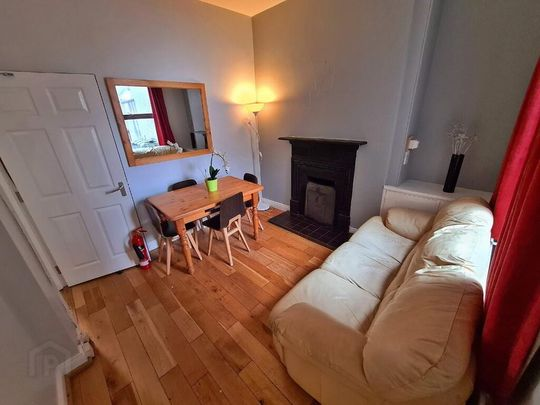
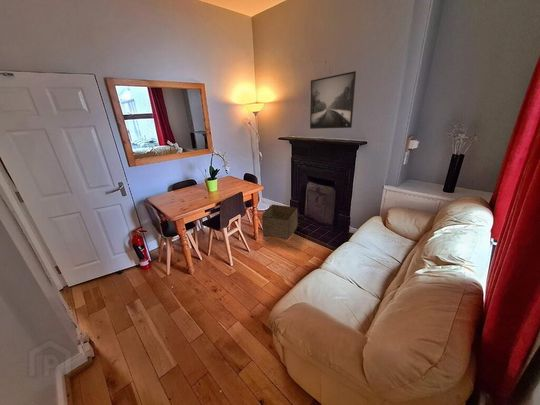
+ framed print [309,70,357,130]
+ storage bin [261,204,299,241]
